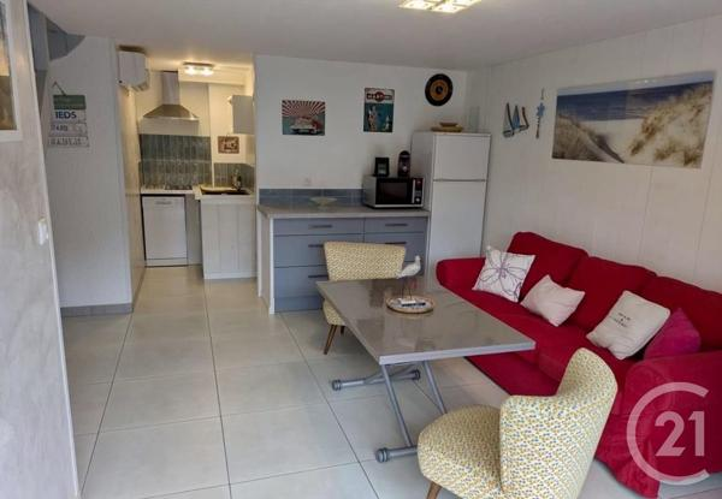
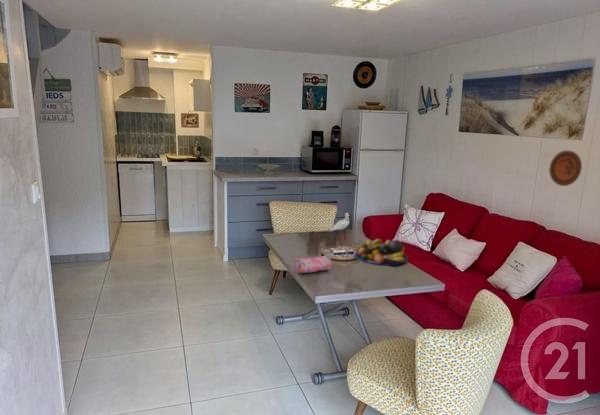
+ pencil case [294,254,333,274]
+ fruit bowl [354,238,409,266]
+ decorative plate [548,149,583,187]
